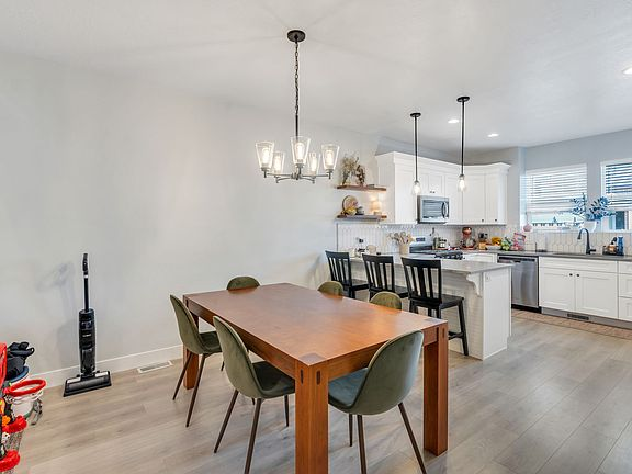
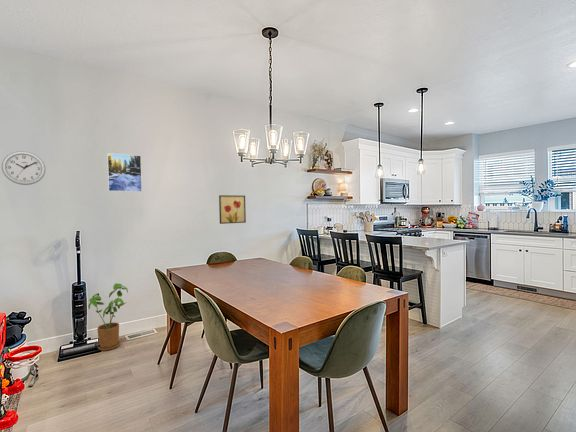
+ wall art [218,194,247,225]
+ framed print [106,152,143,193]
+ wall clock [1,150,47,186]
+ house plant [87,282,129,352]
